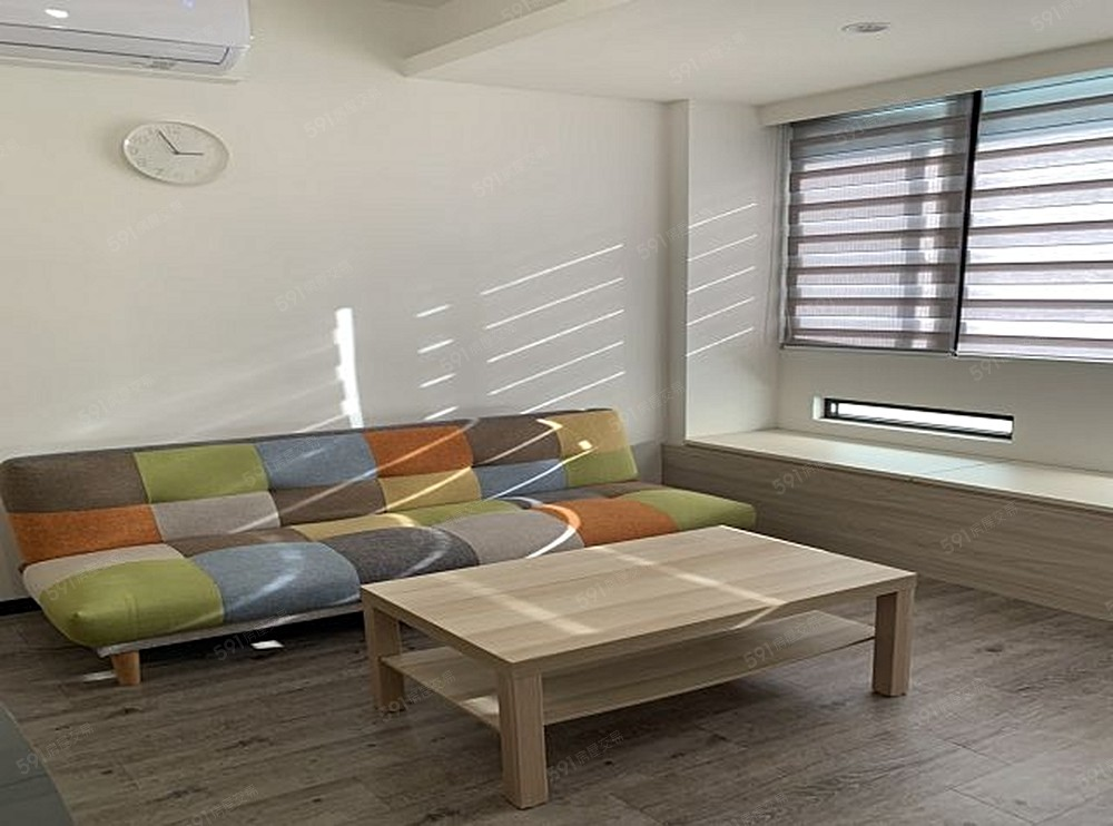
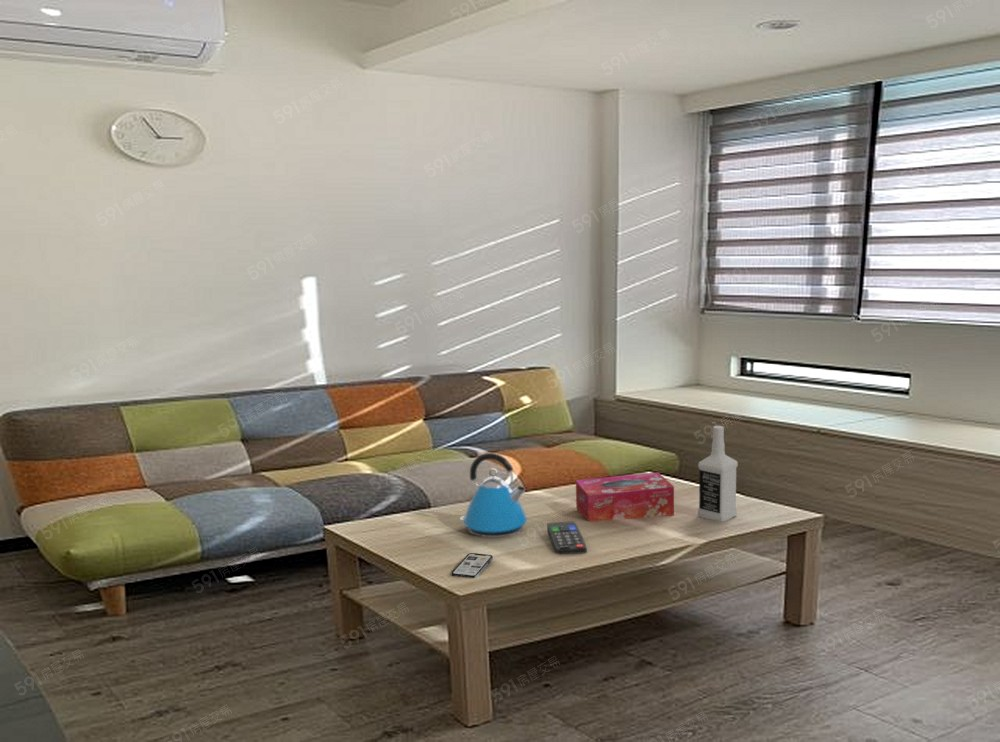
+ remote control [546,520,588,555]
+ kettle [459,452,528,538]
+ vodka [697,425,739,522]
+ phone case [450,552,494,579]
+ tissue box [575,471,675,522]
